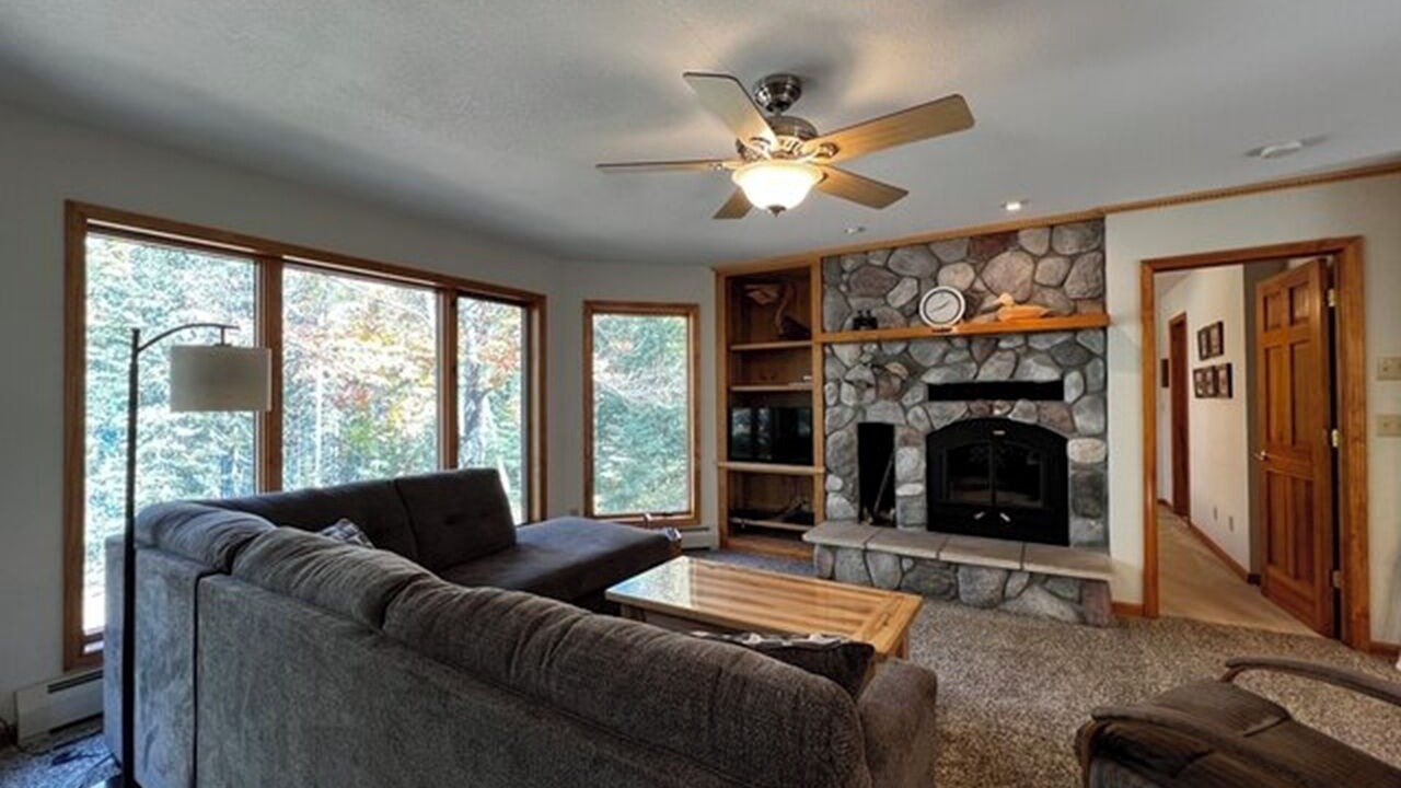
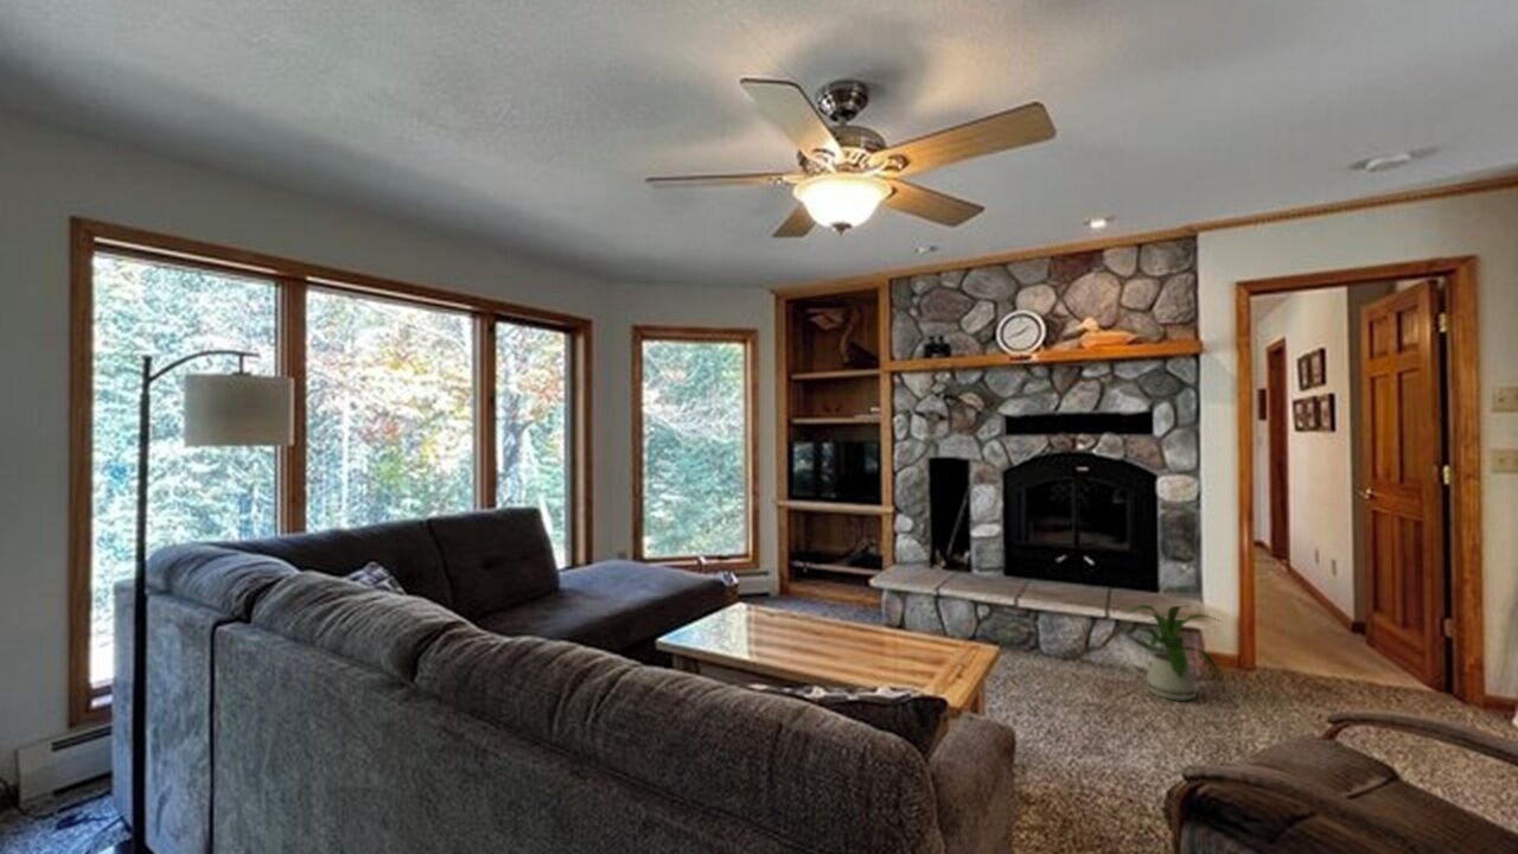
+ house plant [1123,604,1225,702]
